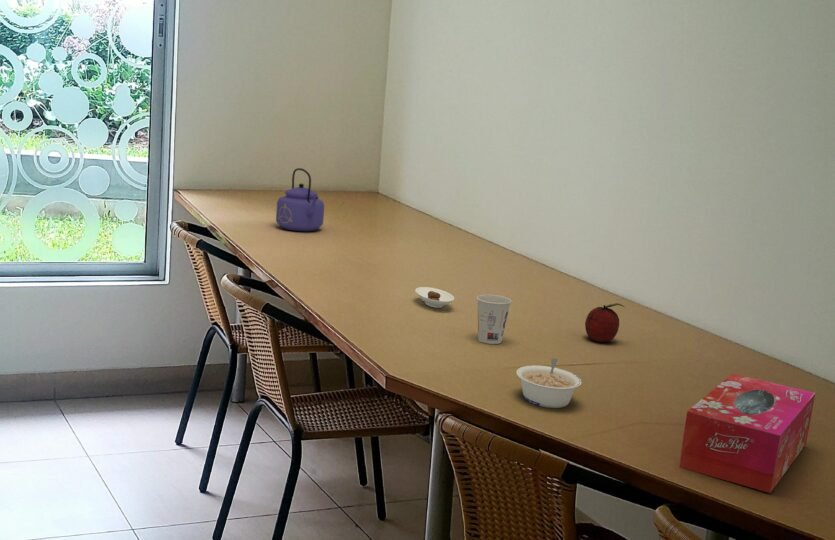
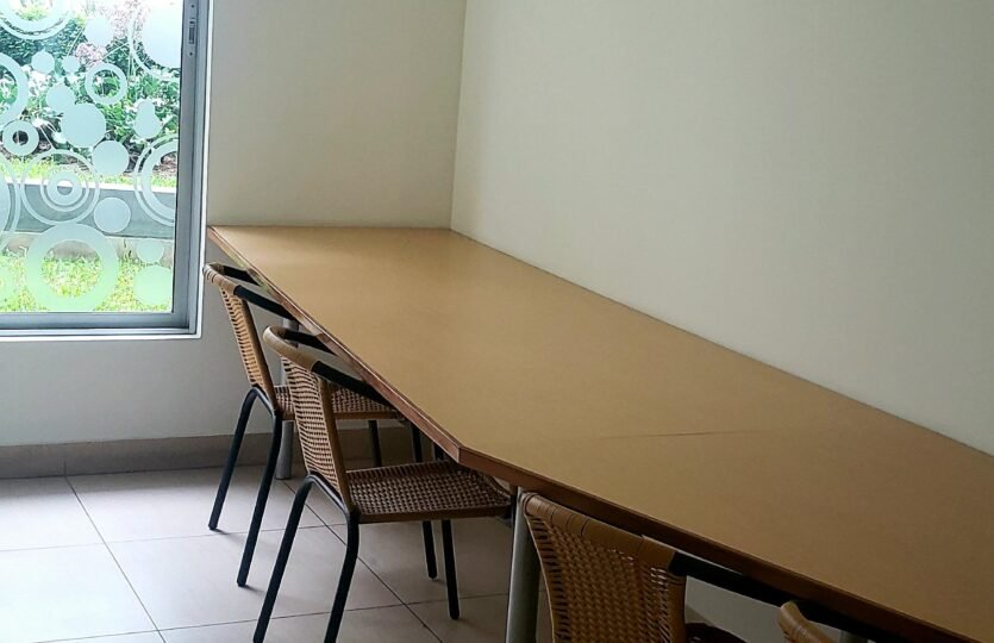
- kettle [275,167,325,232]
- saucer [414,286,455,309]
- tissue box [678,373,816,494]
- legume [515,357,583,409]
- cup [476,294,512,345]
- fruit [584,302,625,344]
